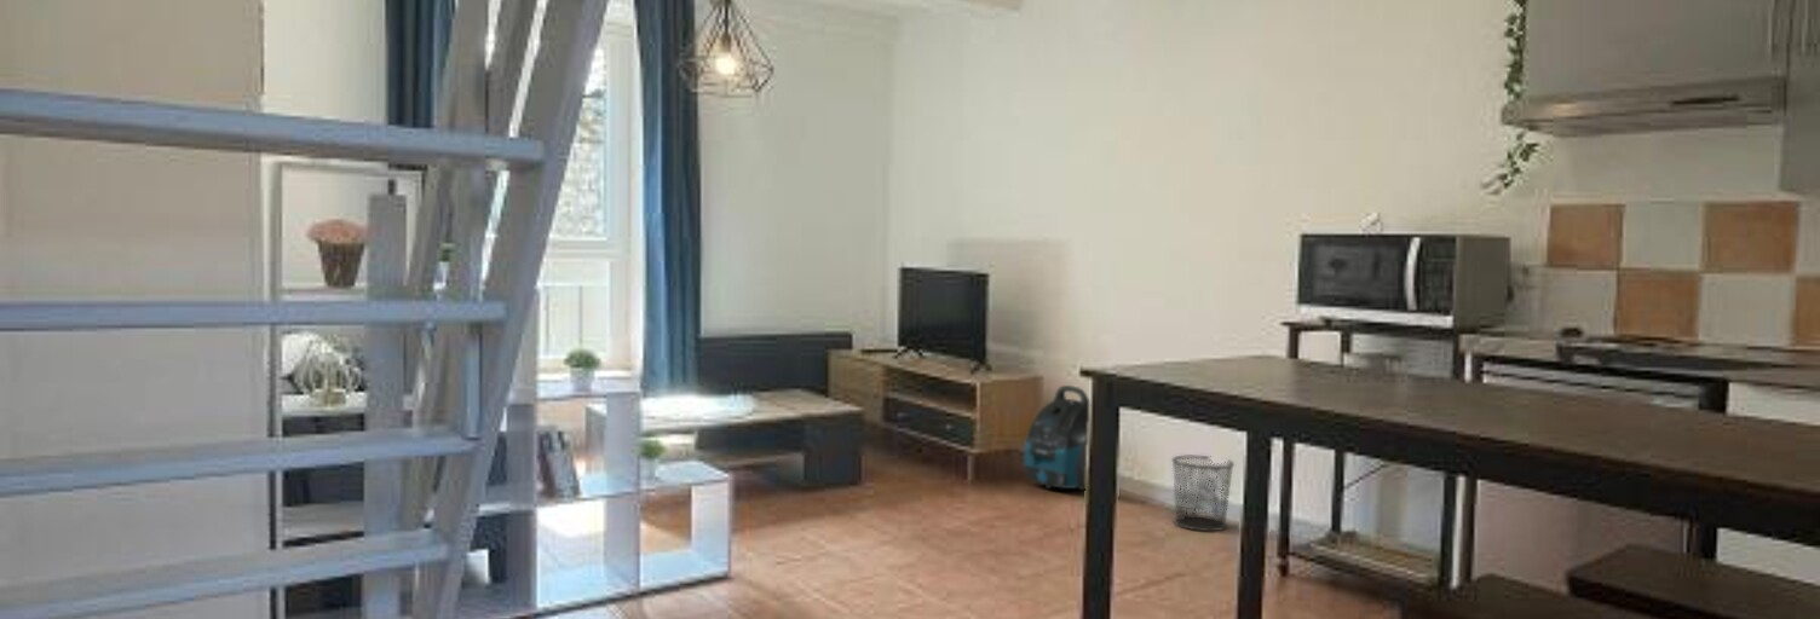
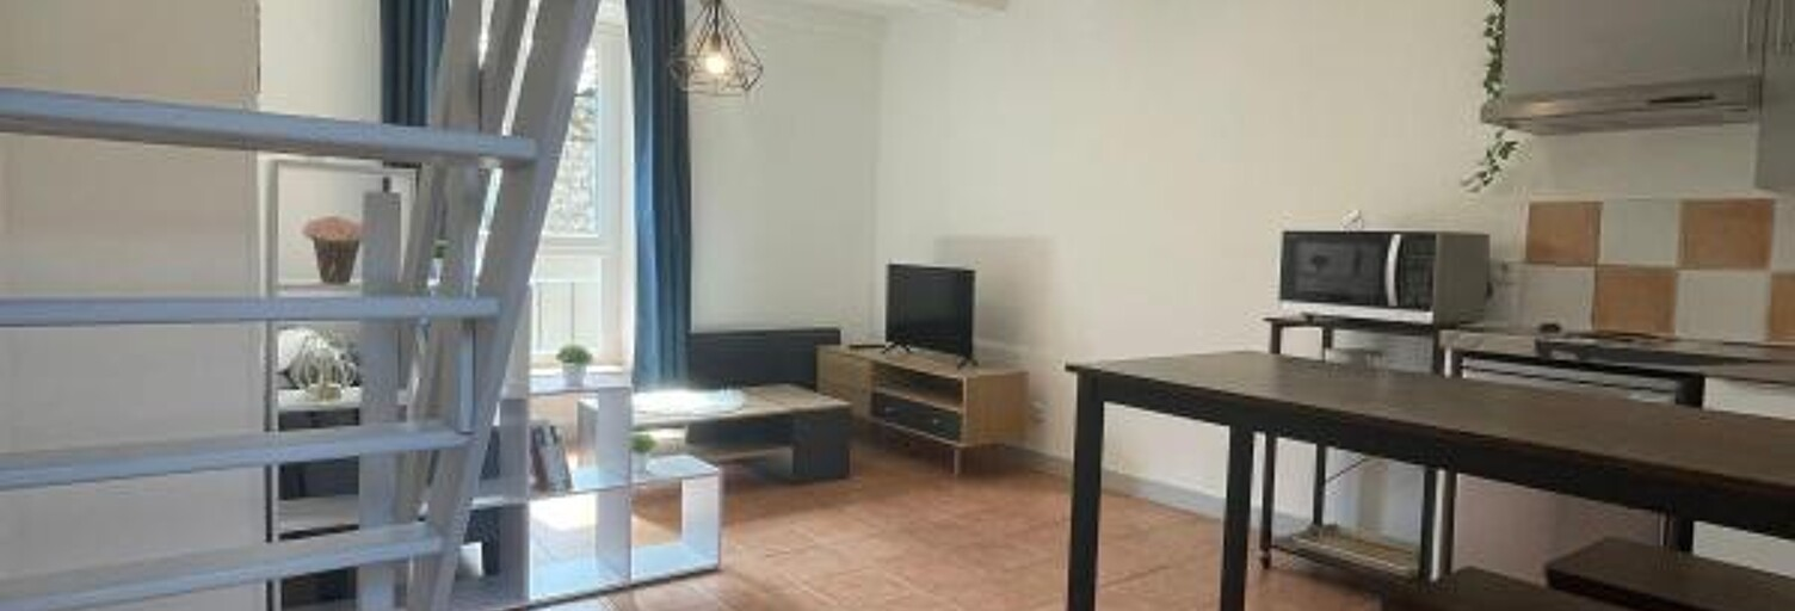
- vacuum cleaner [1023,384,1090,491]
- waste bin [1170,455,1236,532]
